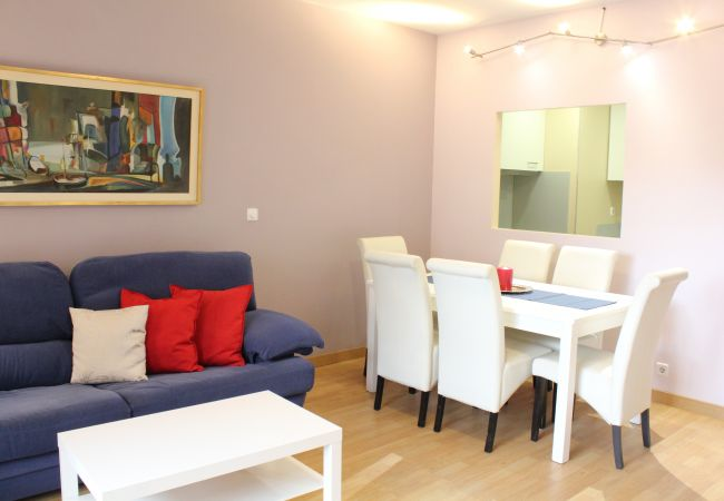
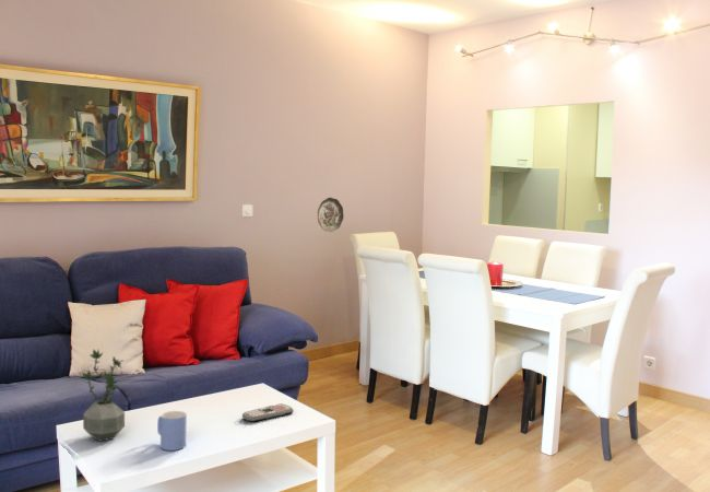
+ remote control [241,402,294,423]
+ potted plant [81,349,126,443]
+ mug [156,410,188,452]
+ decorative plate [317,197,344,233]
